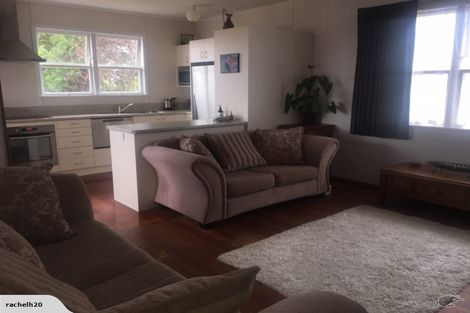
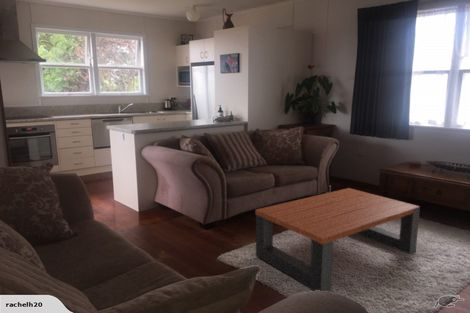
+ coffee table [254,187,421,292]
